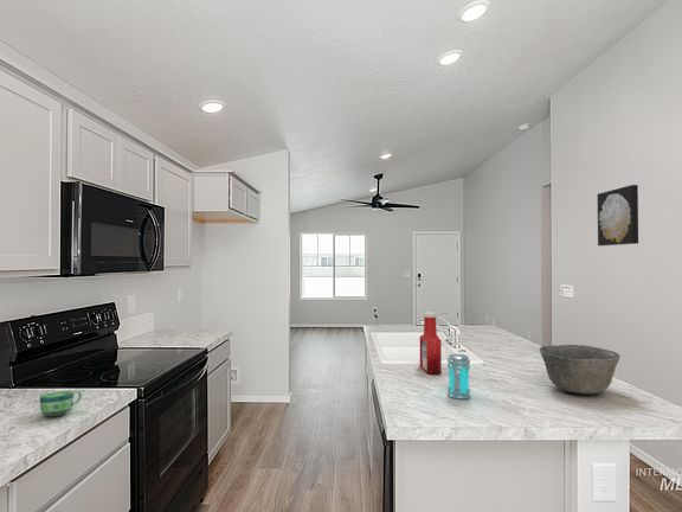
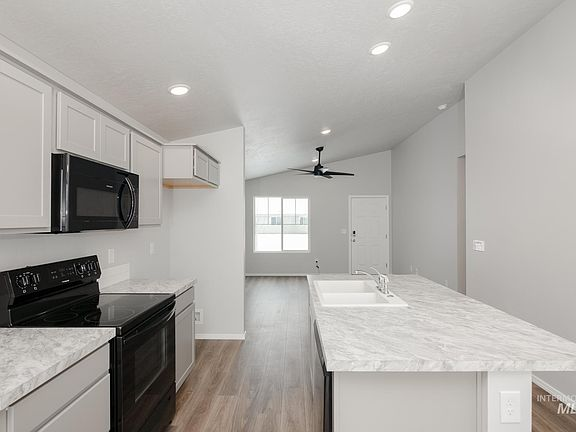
- cup [39,390,83,417]
- wall art [597,184,639,247]
- jar [446,353,471,401]
- soap bottle [419,312,443,375]
- bowl [539,344,622,396]
